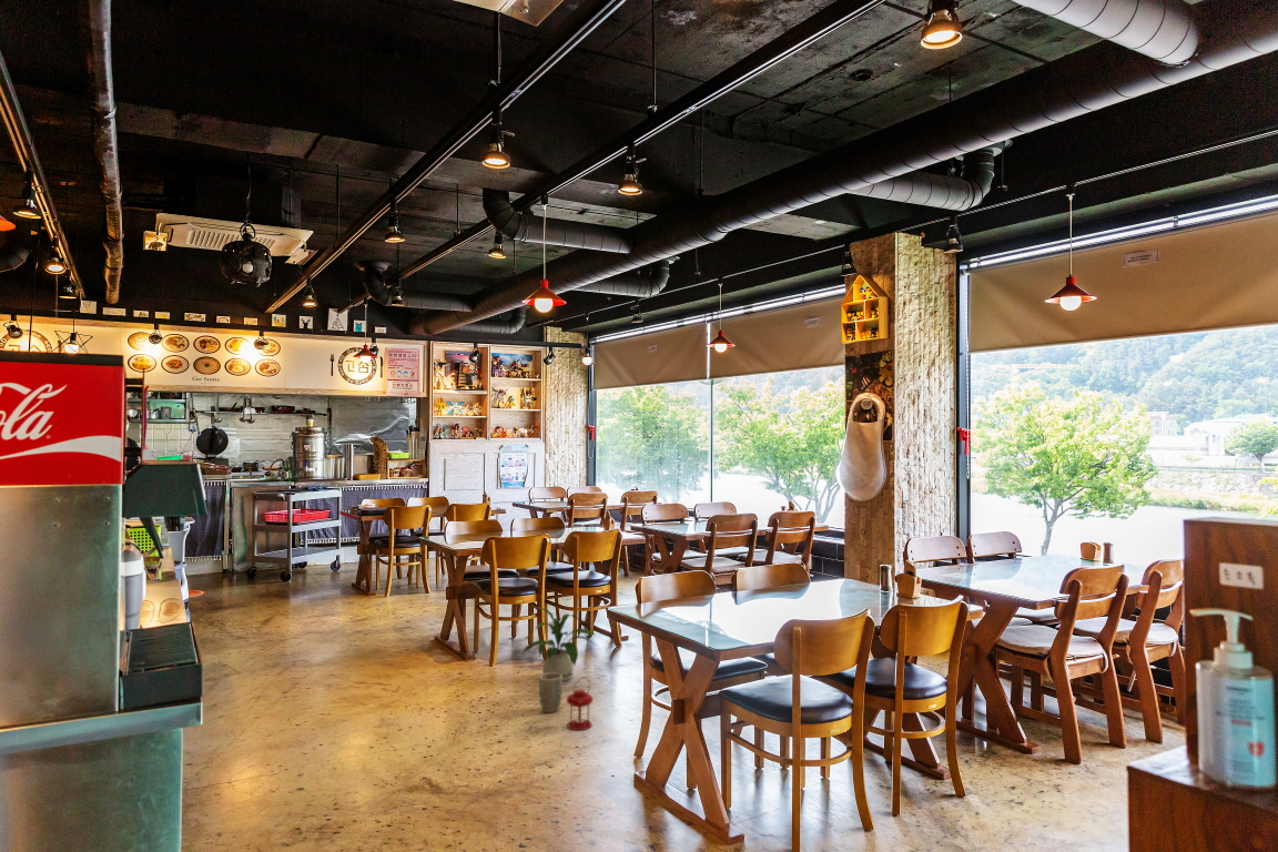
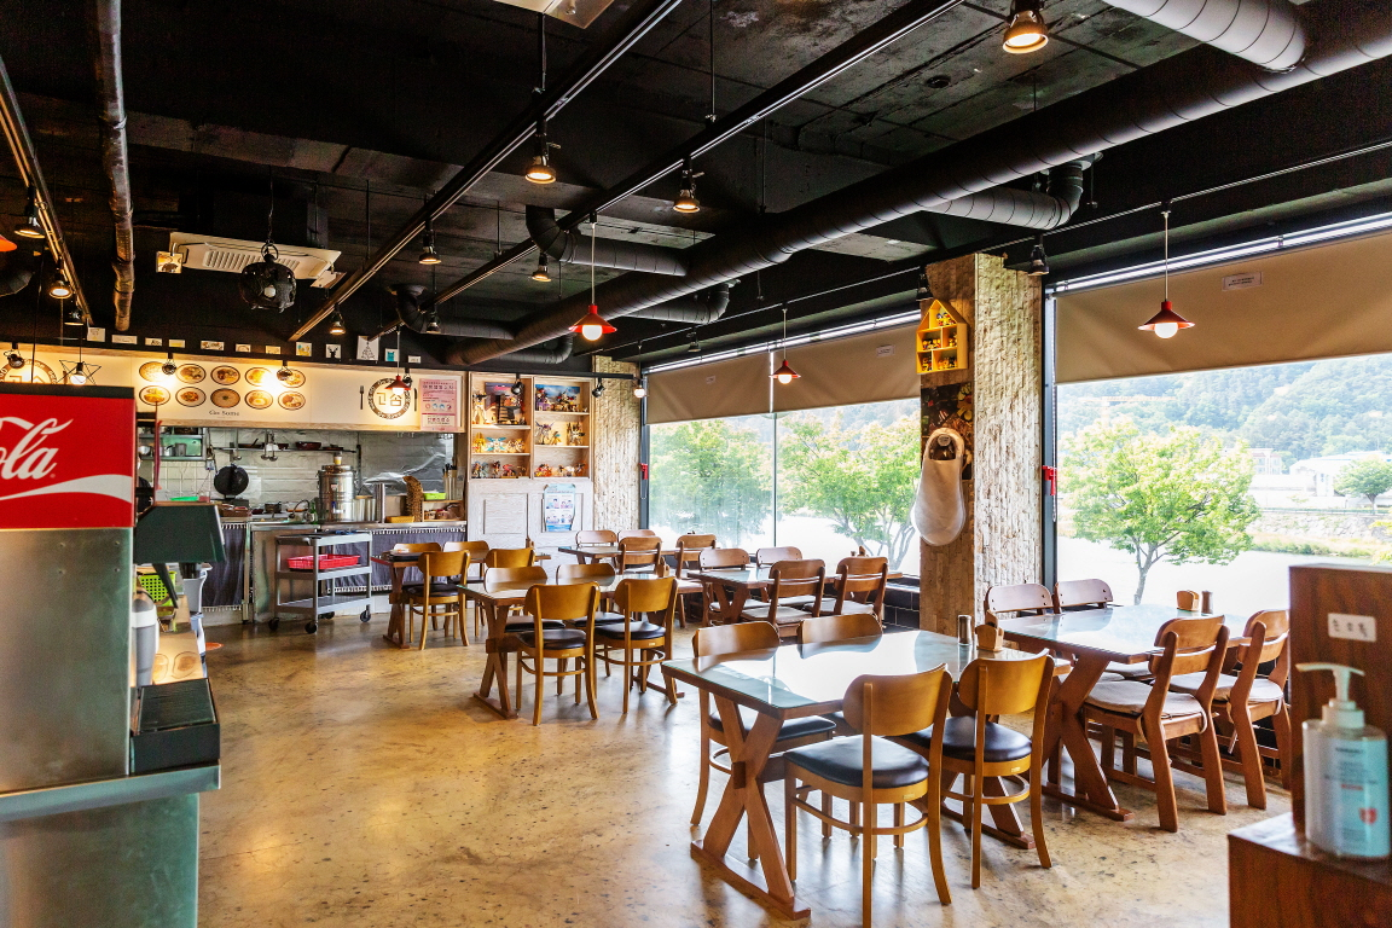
- house plant [521,606,598,682]
- lantern [566,676,595,731]
- plant pot [538,672,564,713]
